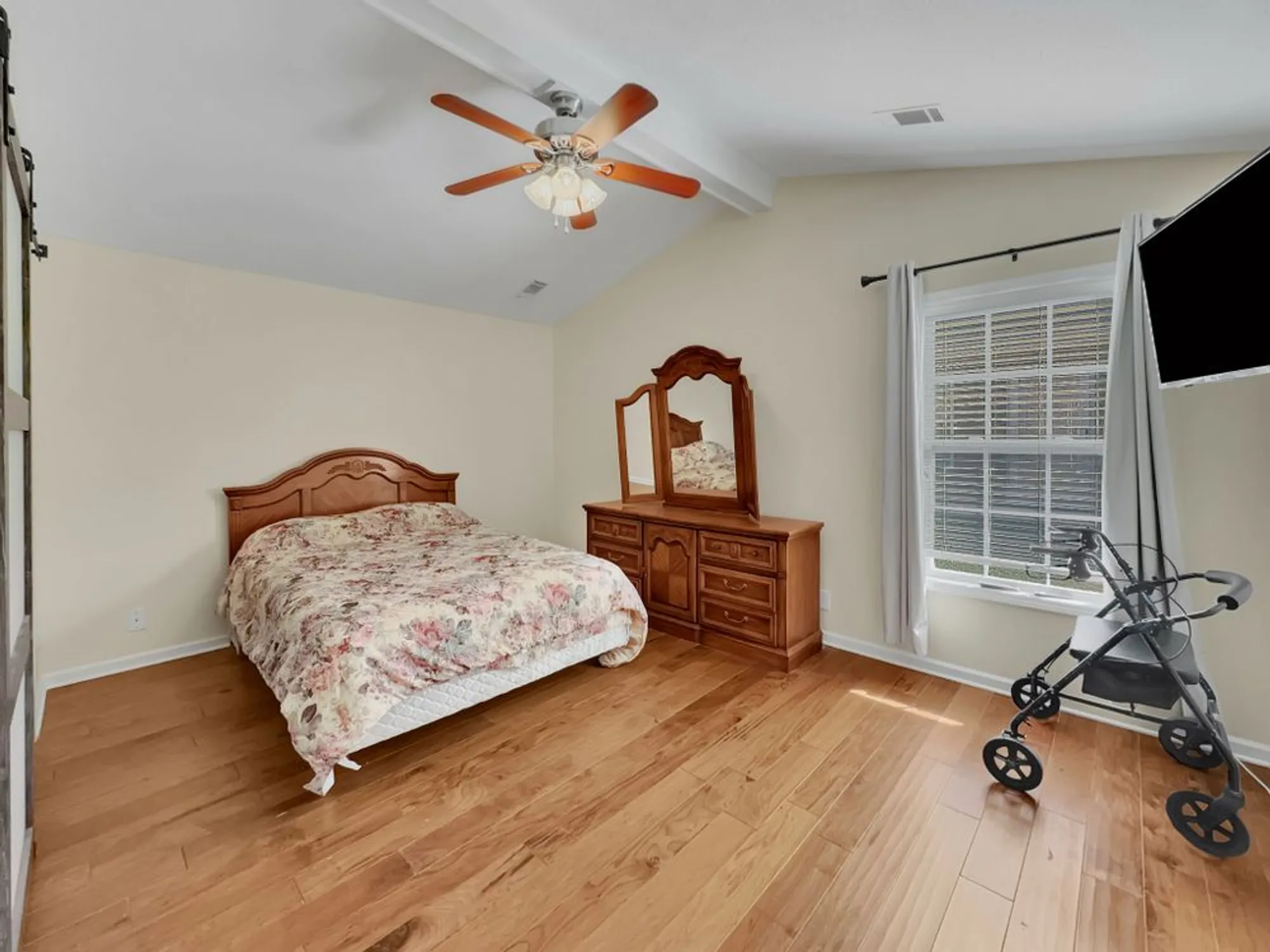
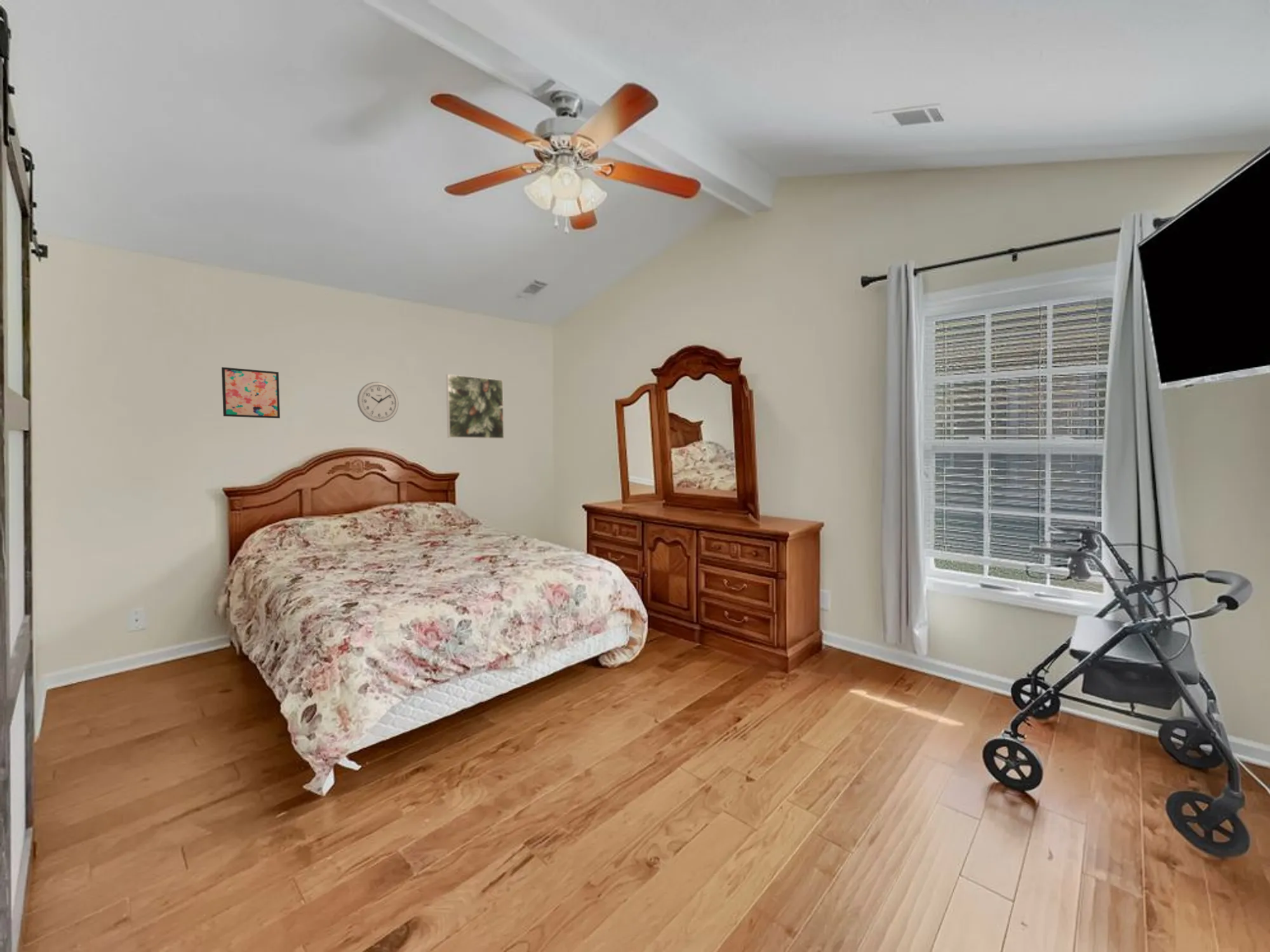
+ wall clock [357,381,399,423]
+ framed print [446,374,505,439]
+ wall art [221,366,281,419]
